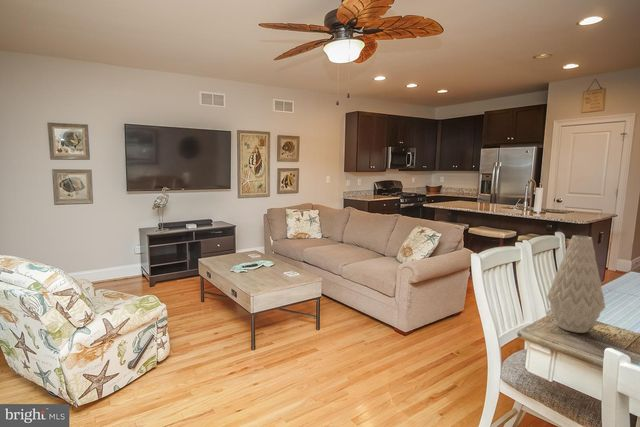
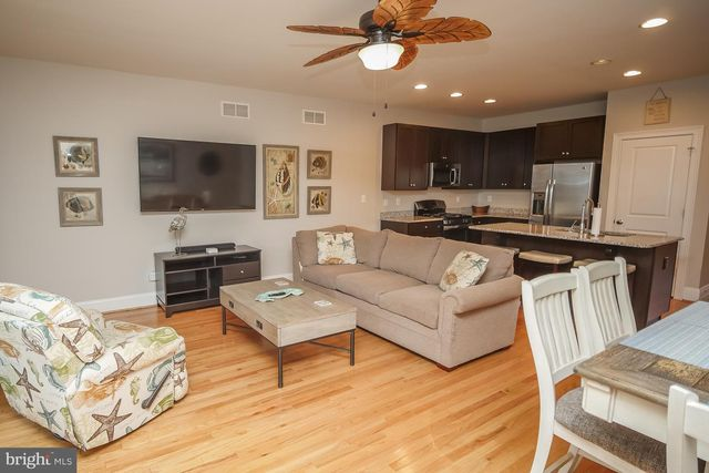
- vase [546,234,606,334]
